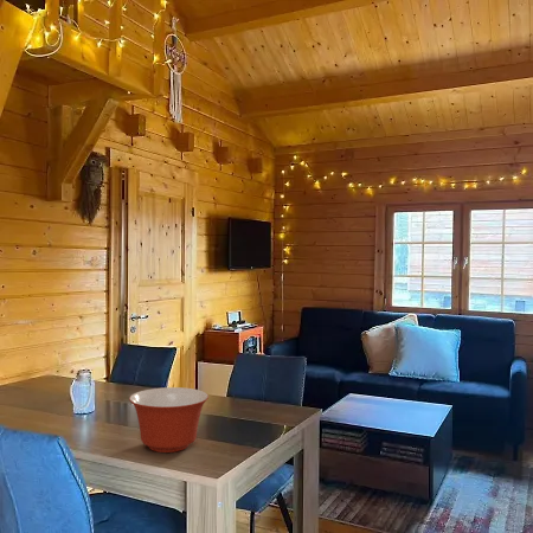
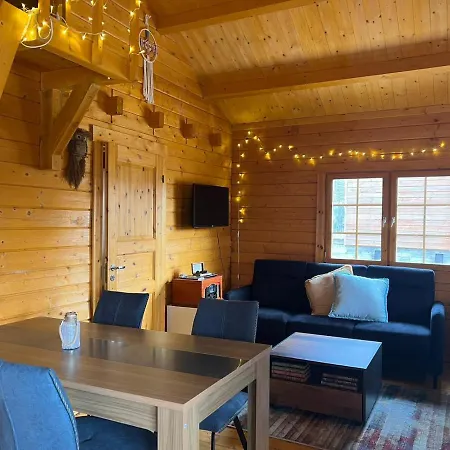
- mixing bowl [128,386,210,454]
